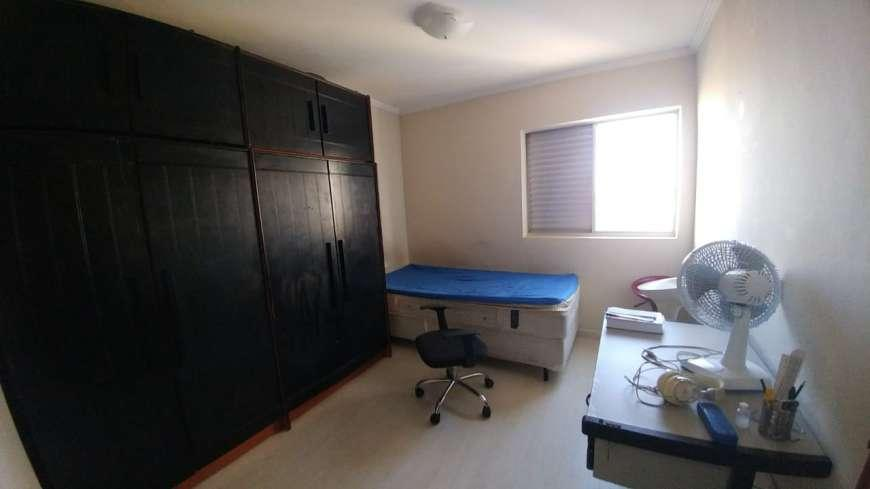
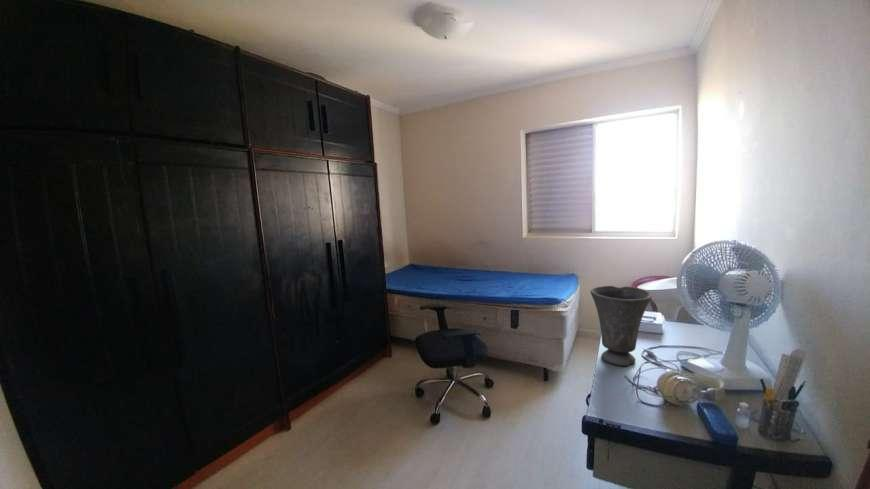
+ vase [589,285,653,367]
